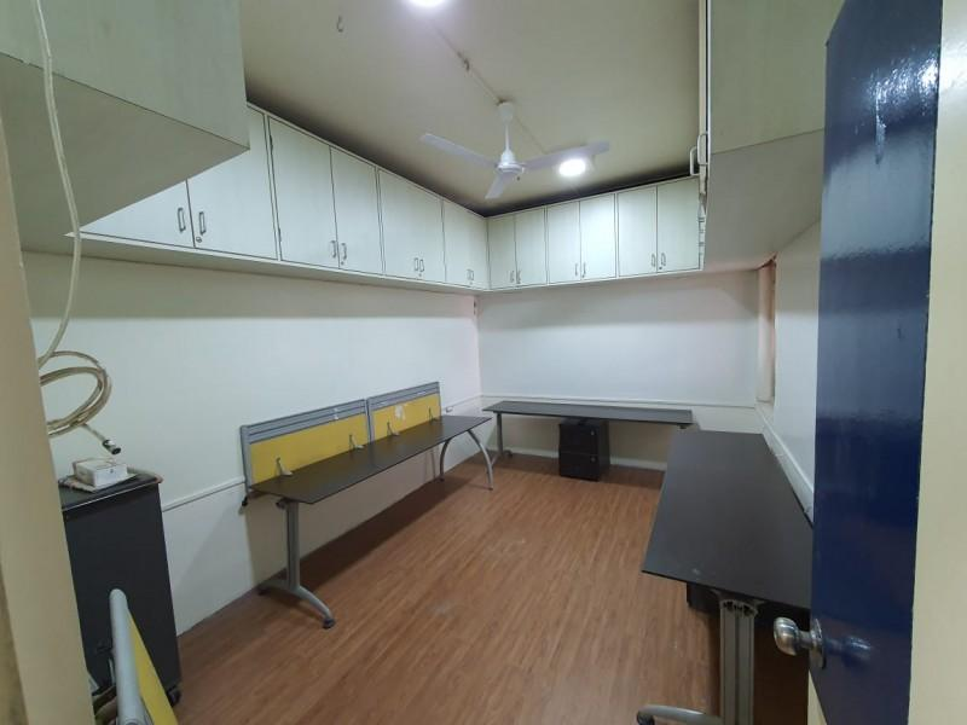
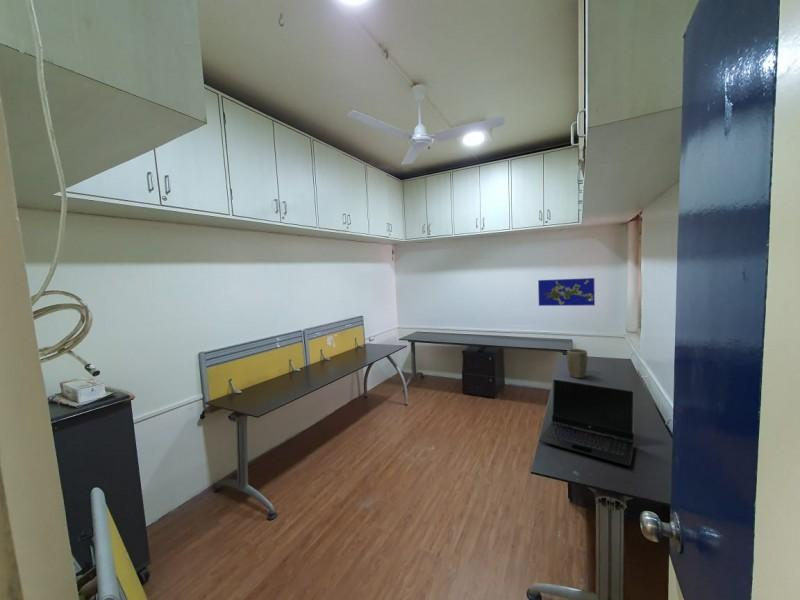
+ plant pot [566,348,589,379]
+ laptop computer [538,378,635,467]
+ world map [537,277,596,307]
